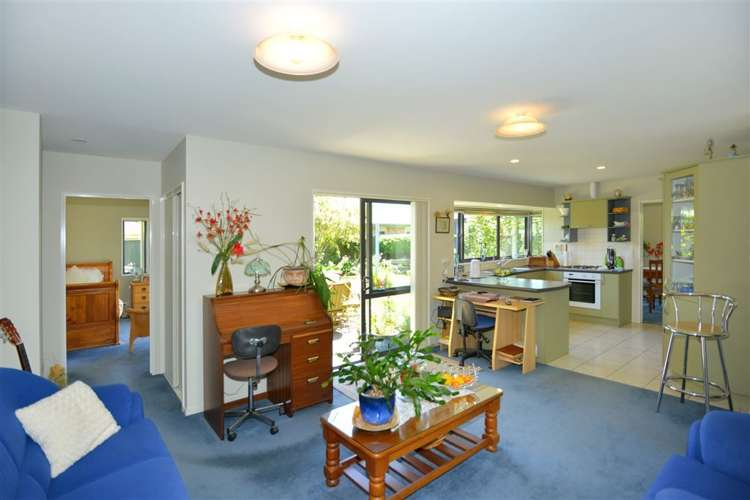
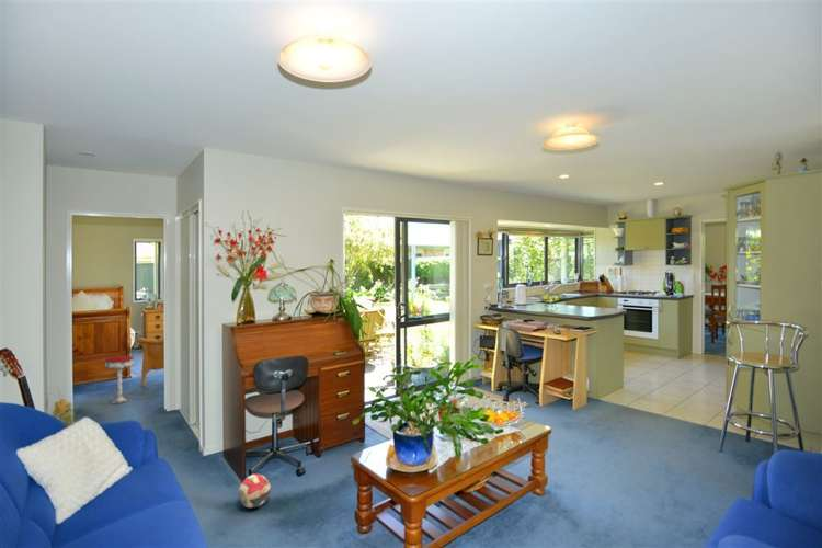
+ bar stool [104,355,135,404]
+ ball [238,473,272,509]
